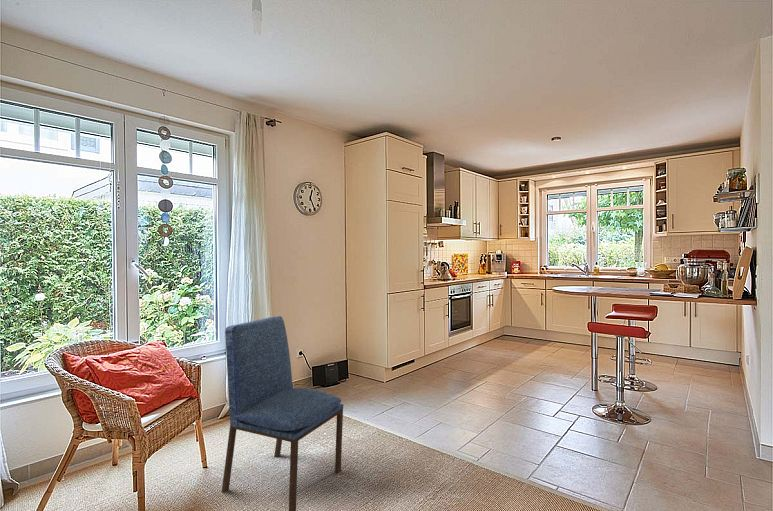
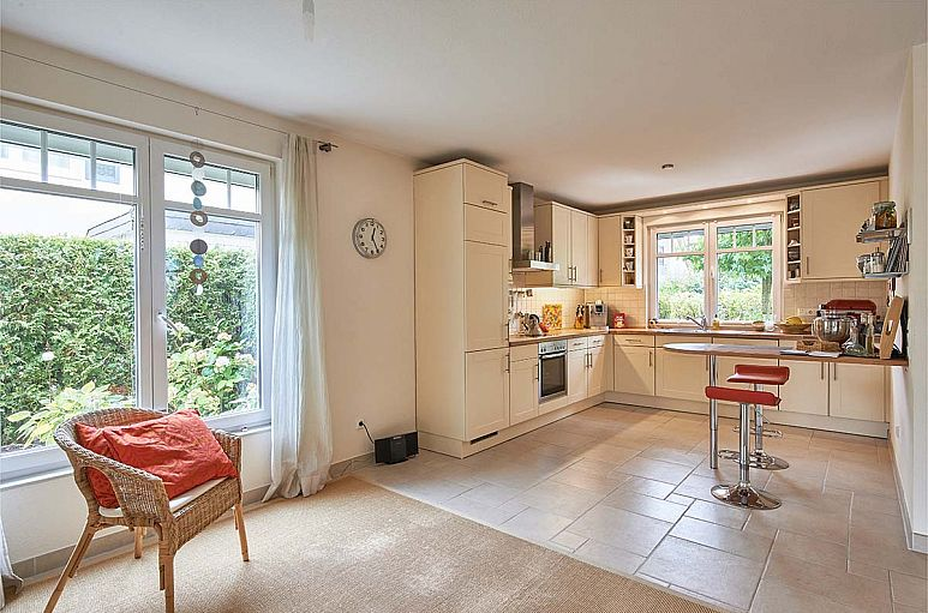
- dining chair [221,315,344,511]
